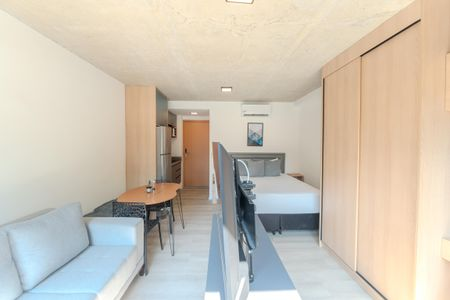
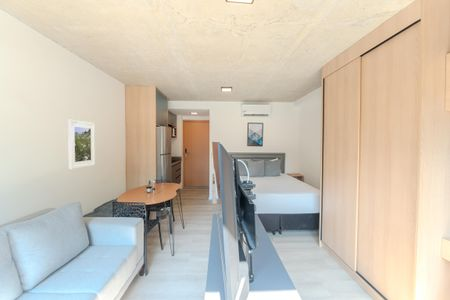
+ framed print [67,118,96,170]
